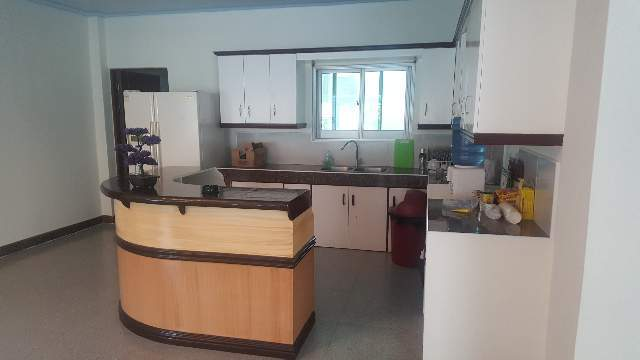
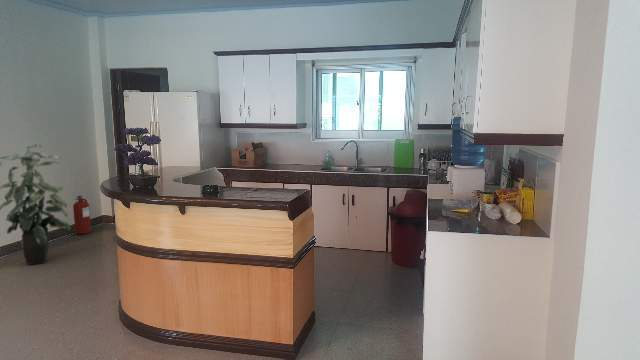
+ indoor plant [0,143,72,266]
+ fire extinguisher [72,195,92,235]
